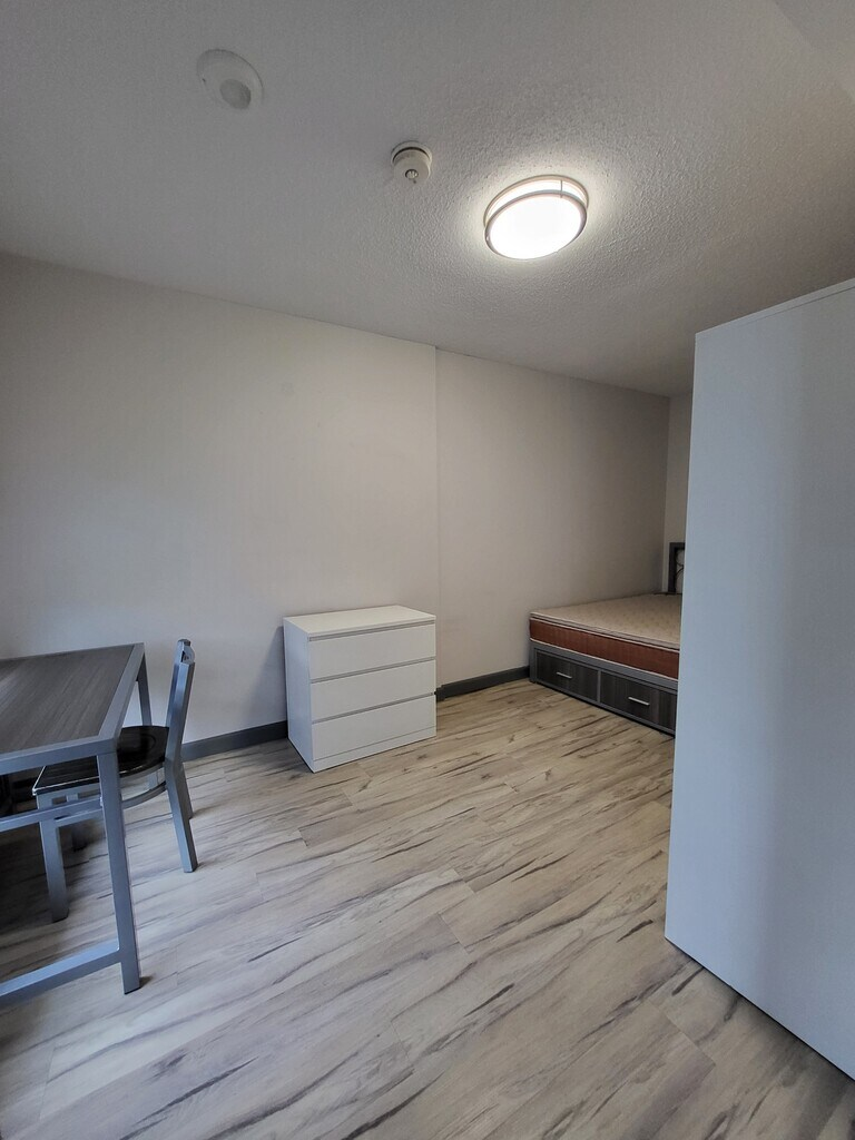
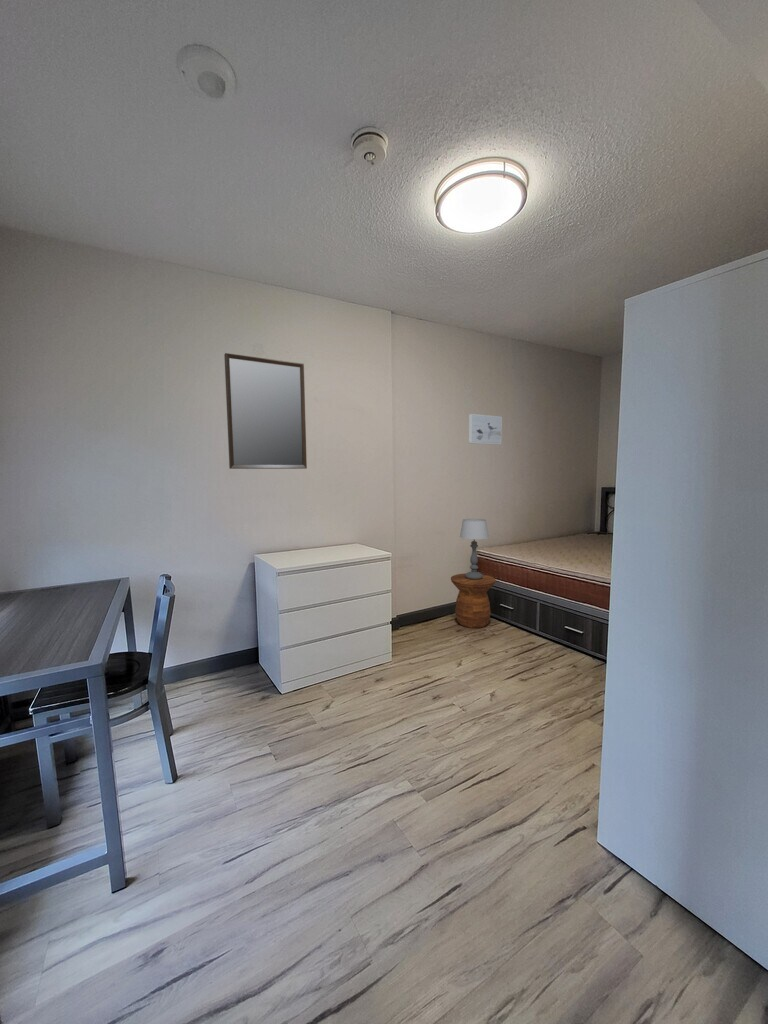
+ side table [450,572,497,629]
+ home mirror [223,352,308,470]
+ table lamp [459,518,490,580]
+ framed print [468,413,503,445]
